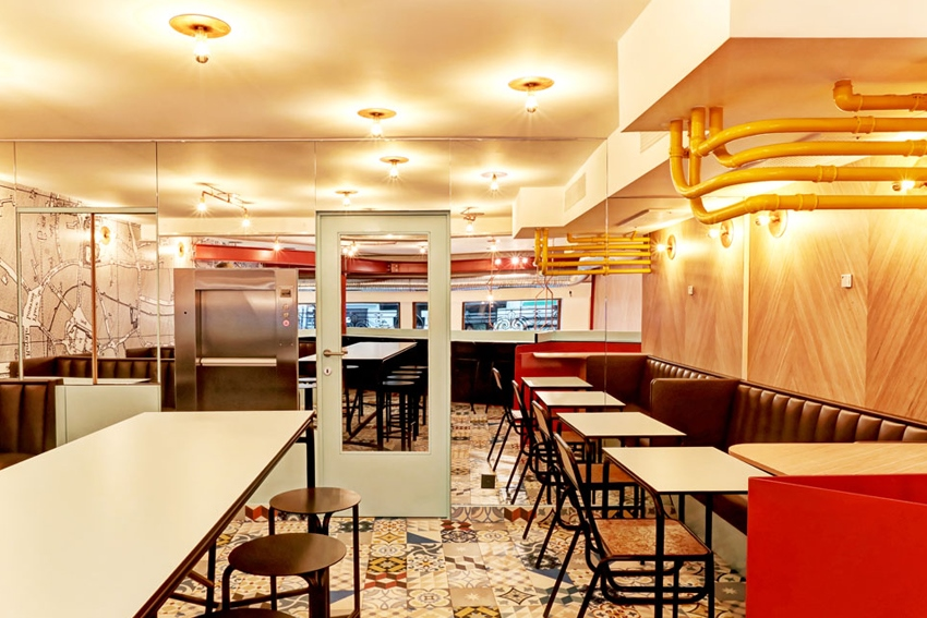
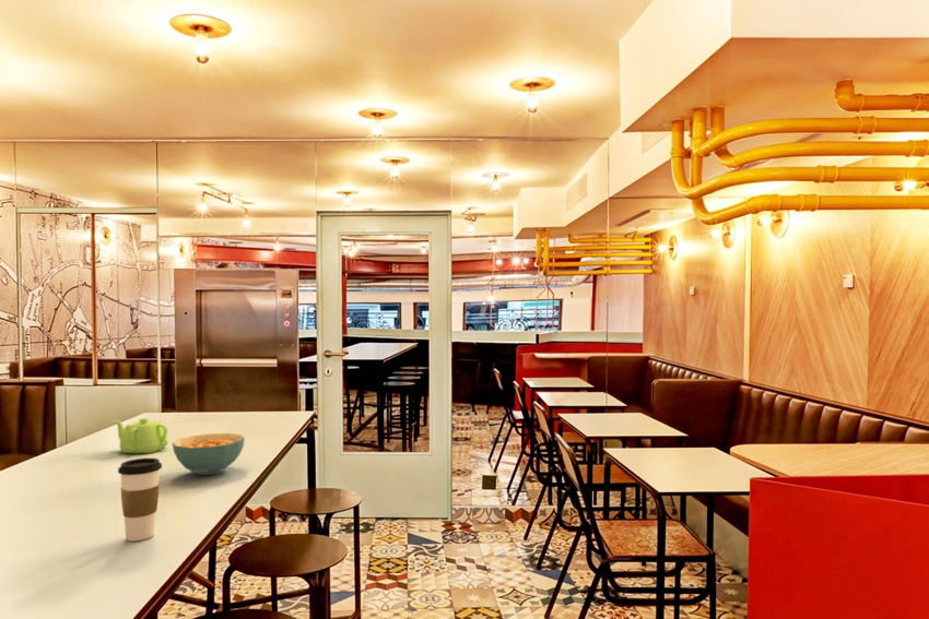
+ coffee cup [117,457,163,543]
+ cereal bowl [172,432,246,476]
+ teapot [113,417,169,454]
